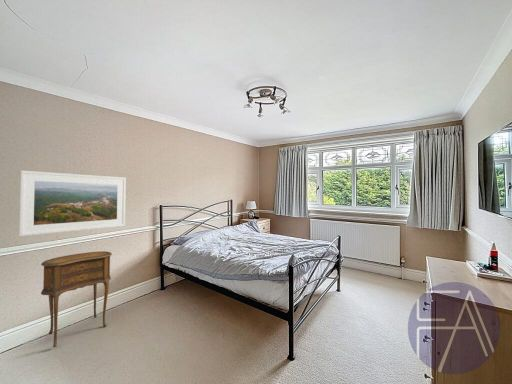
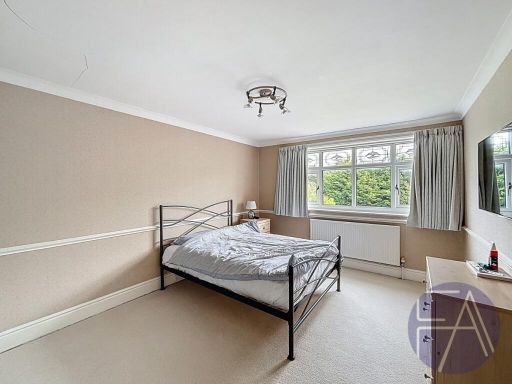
- side table [40,250,113,348]
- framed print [18,170,127,237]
